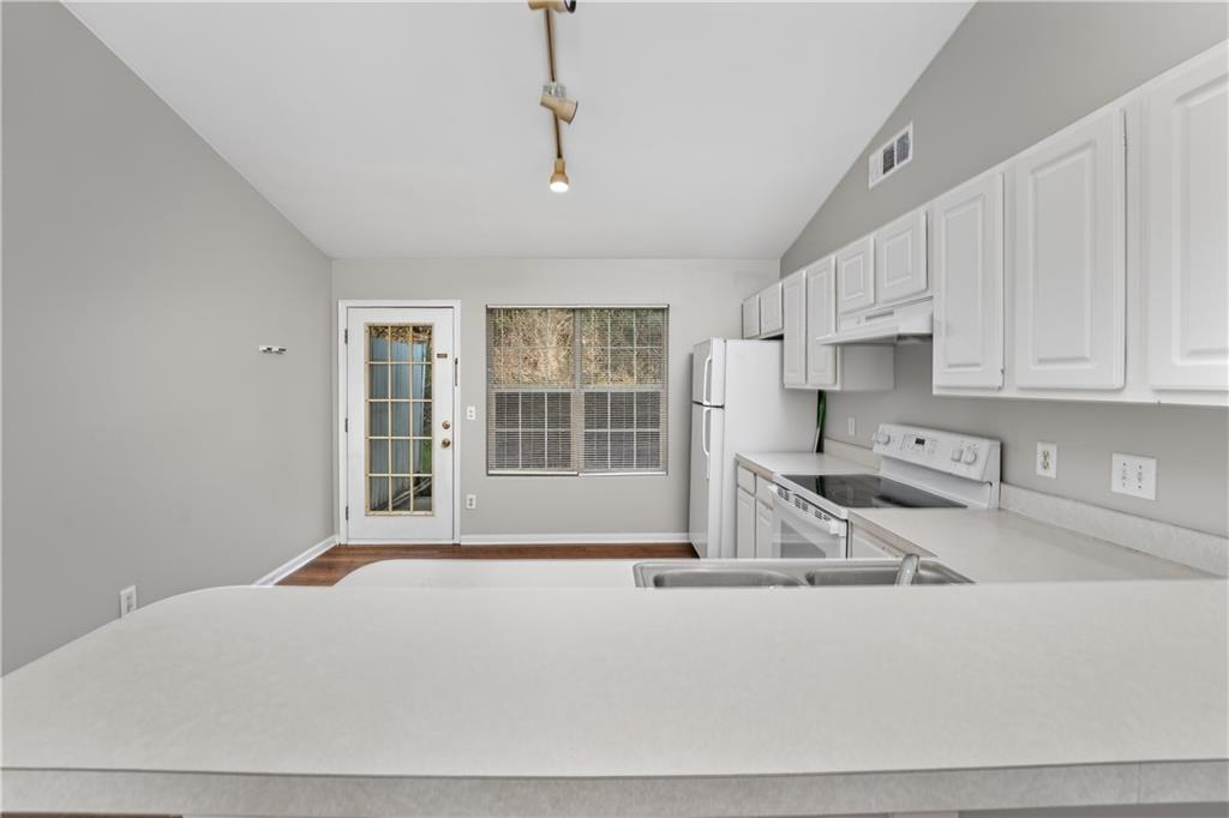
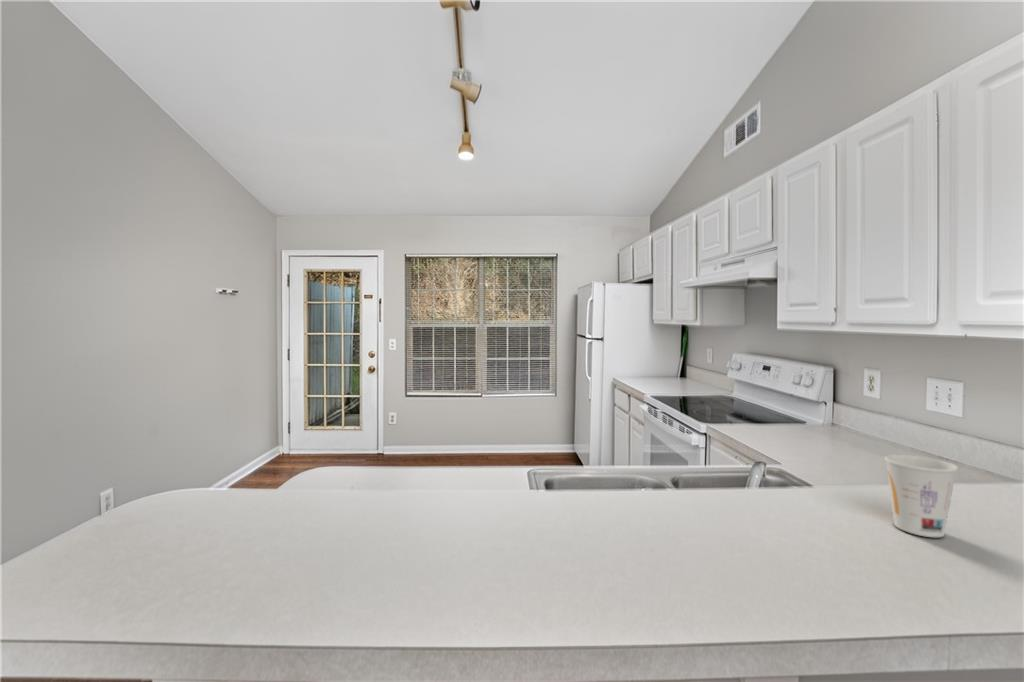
+ cup [883,454,959,538]
